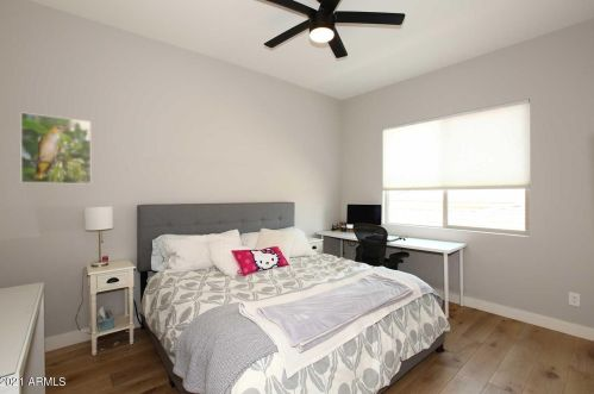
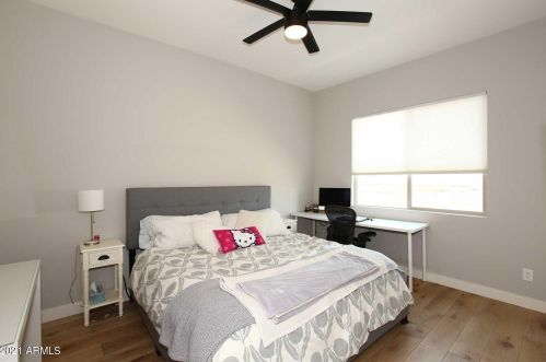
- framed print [19,111,92,186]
